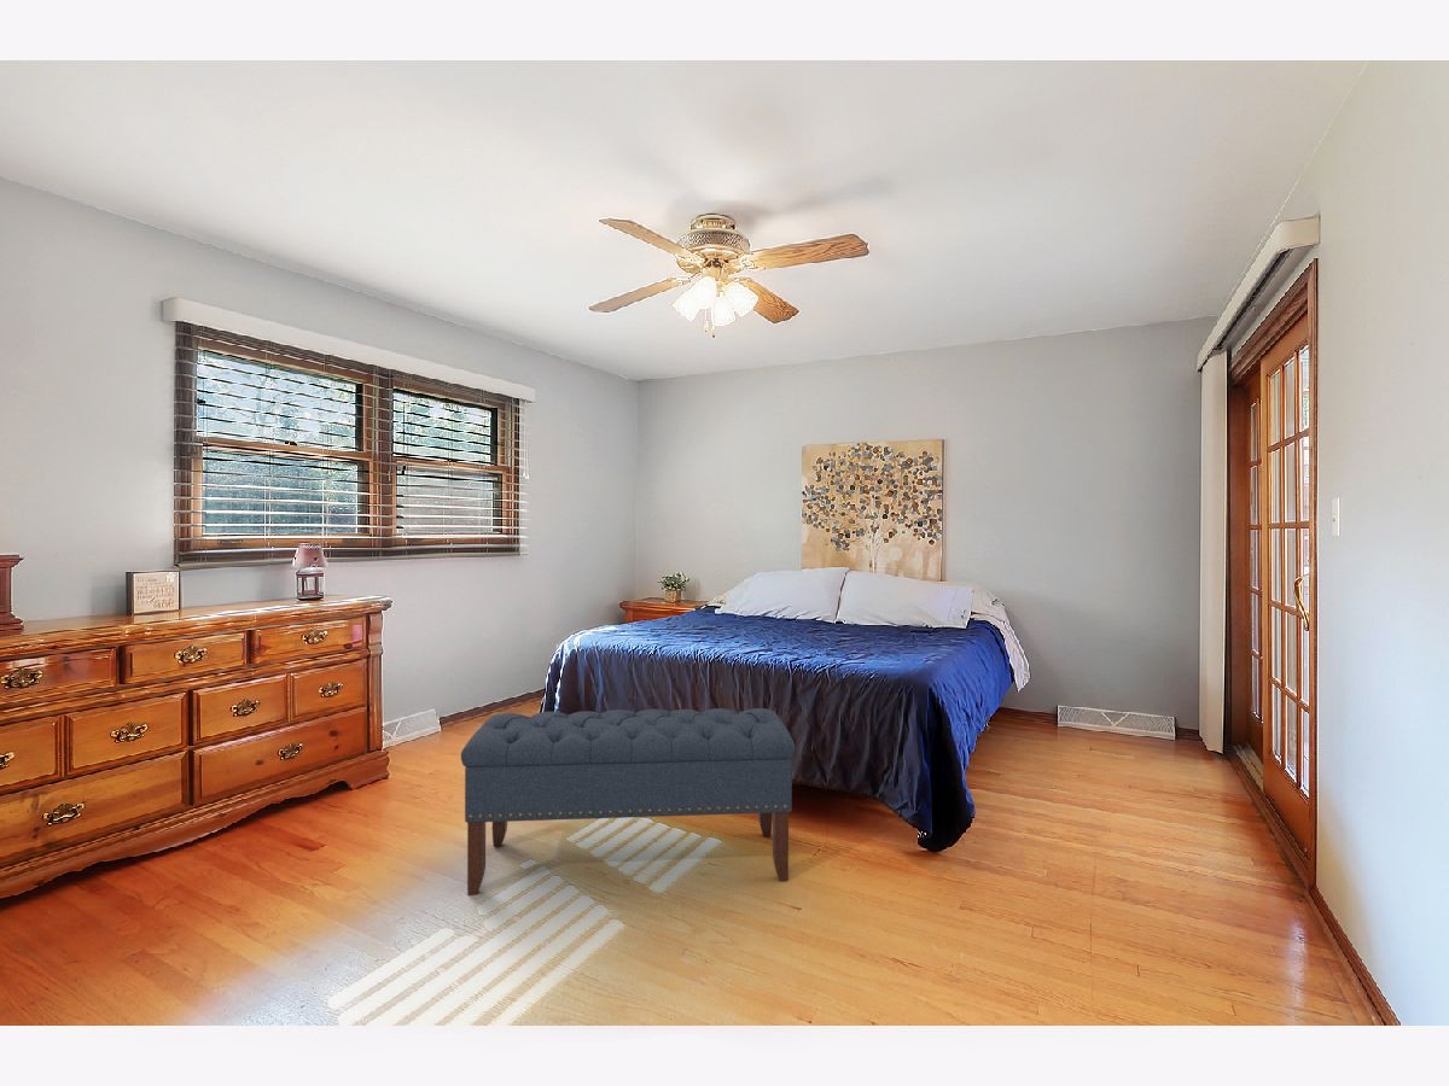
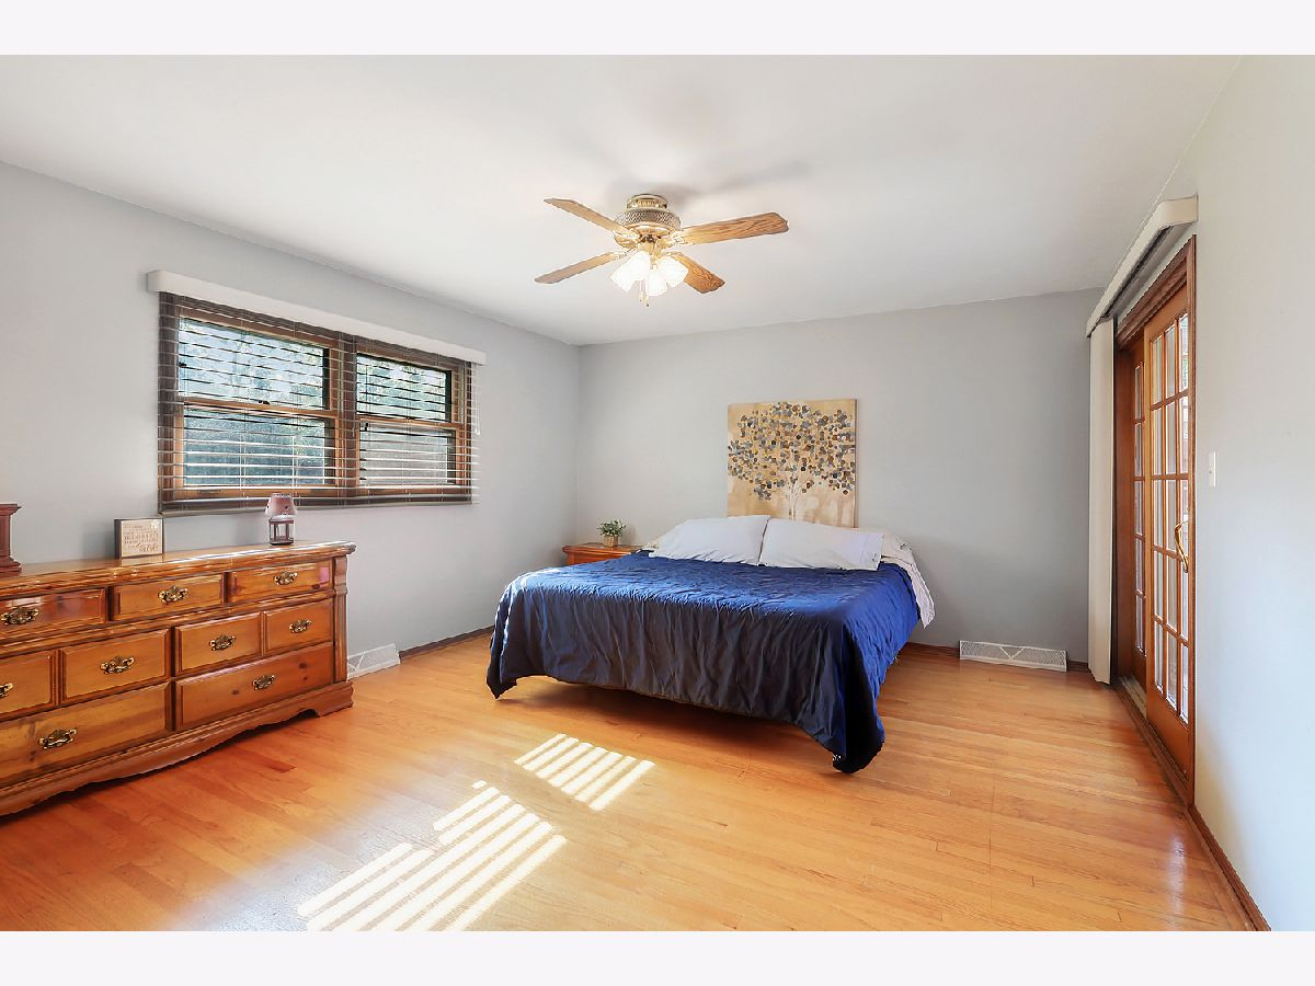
- bench [460,707,796,895]
